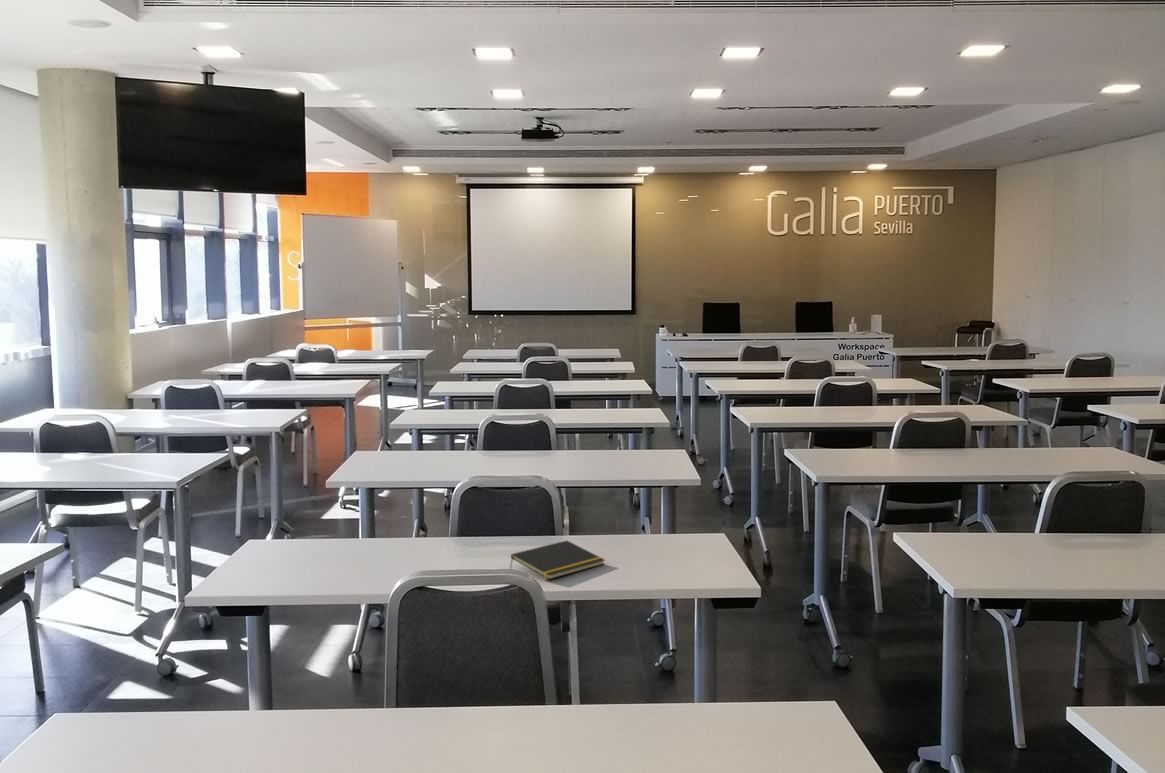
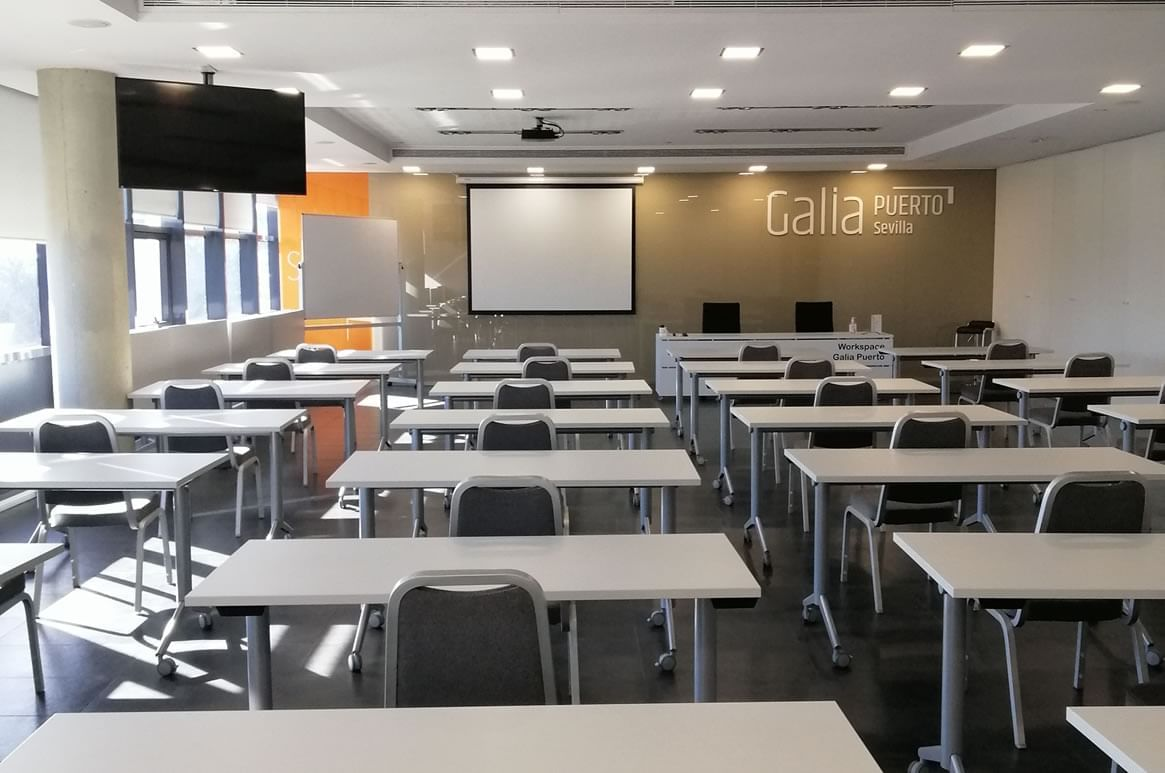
- notepad [509,540,606,580]
